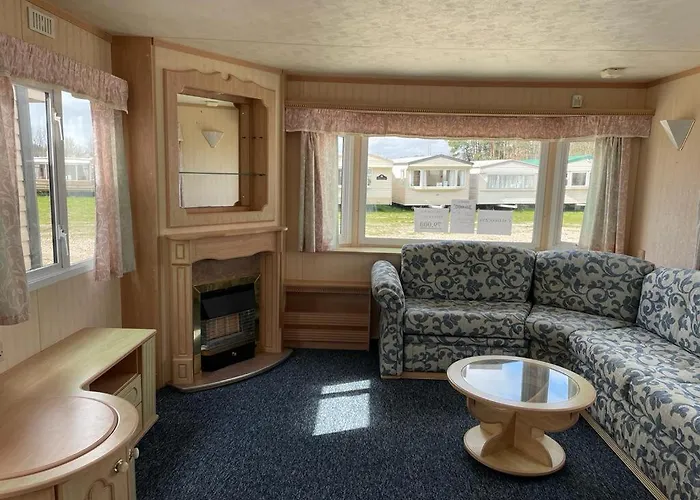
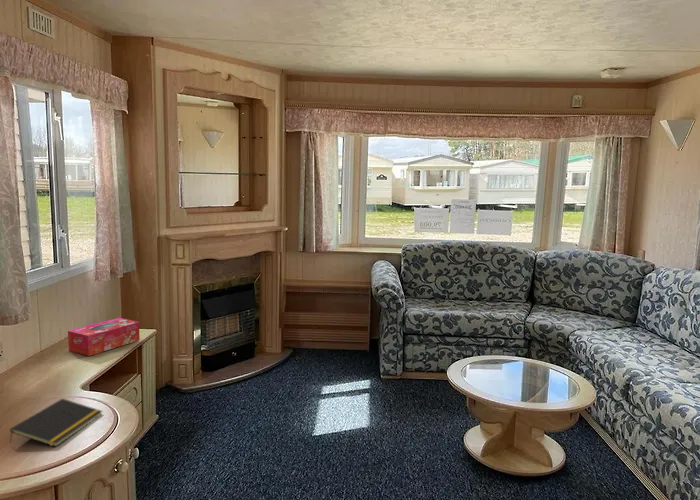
+ tissue box [67,317,141,357]
+ notepad [9,398,103,448]
